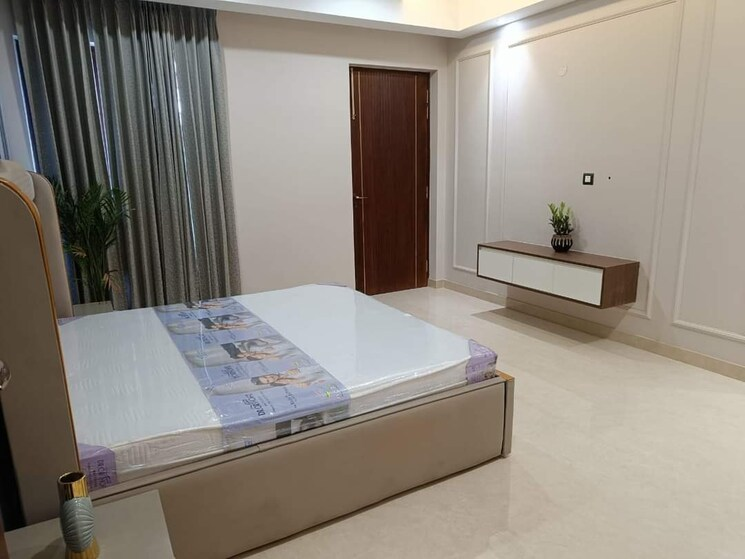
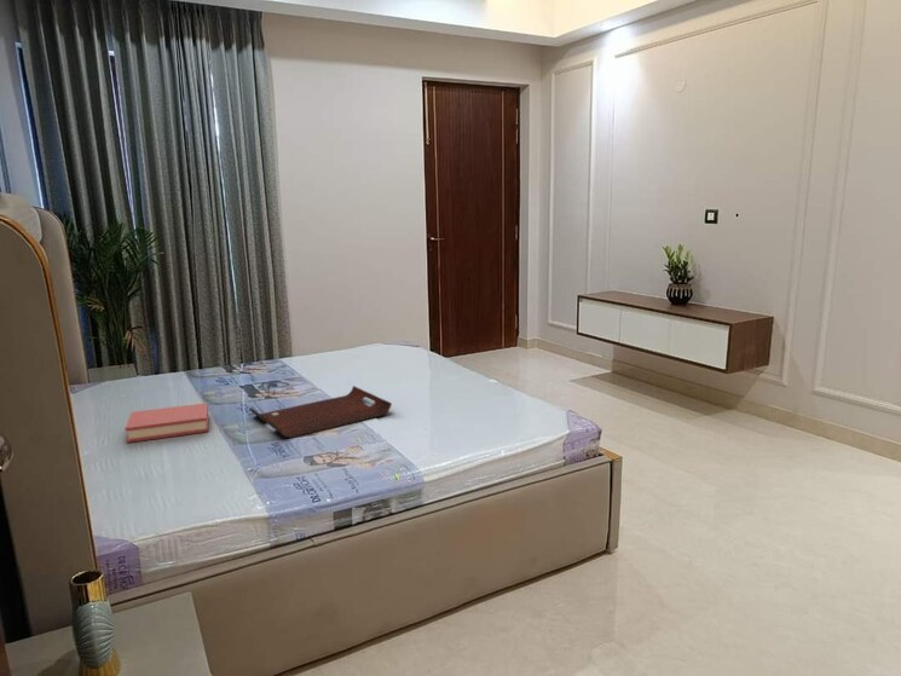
+ serving tray [248,385,393,439]
+ hardback book [123,401,209,444]
